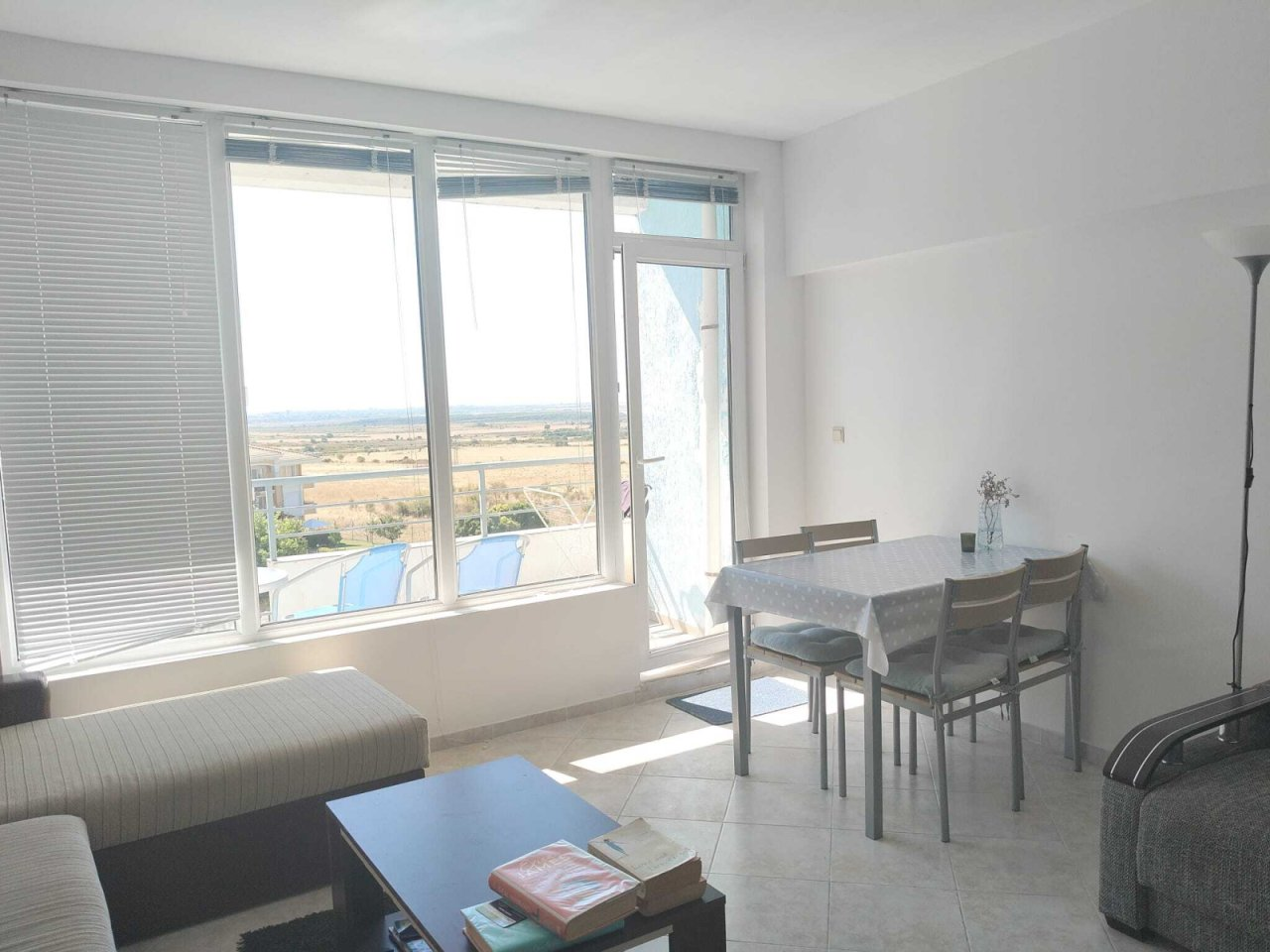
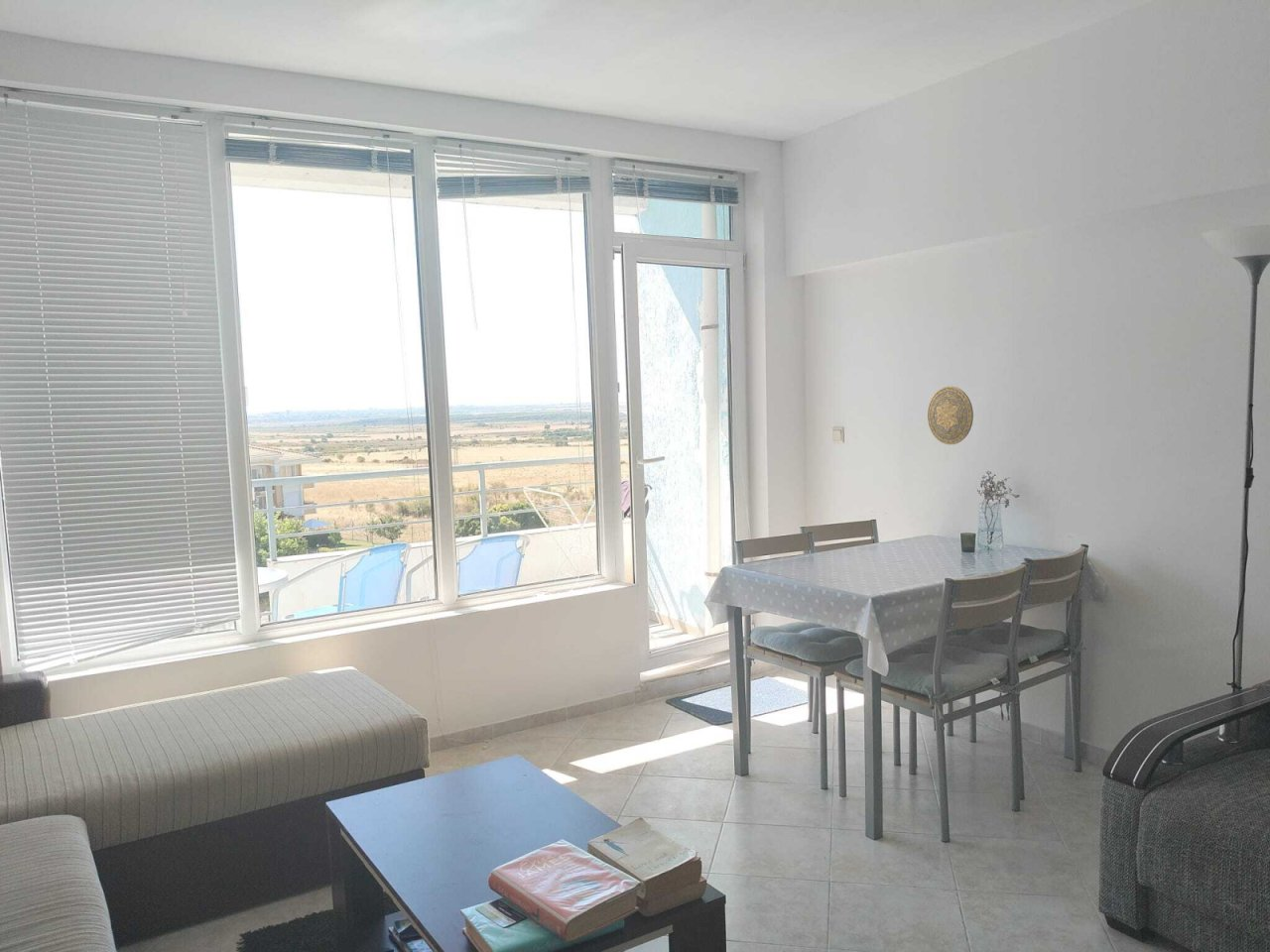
+ decorative plate [927,386,974,445]
